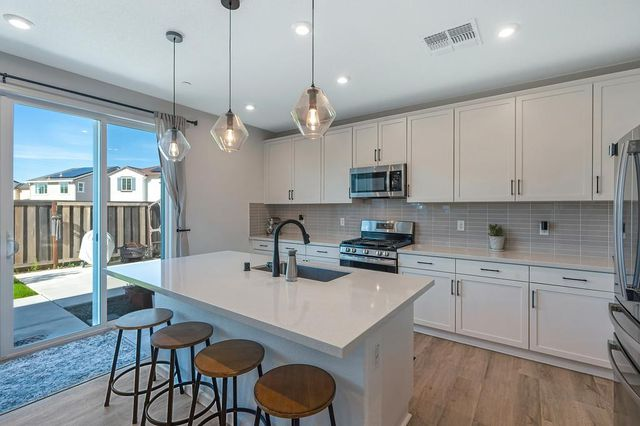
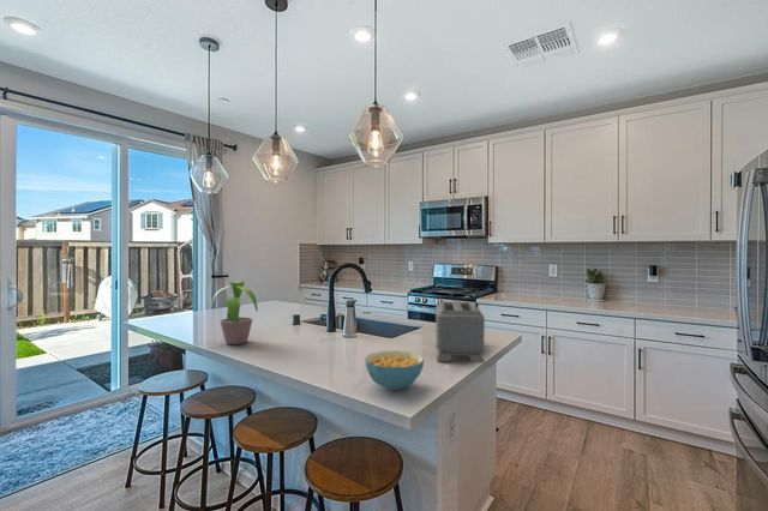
+ cereal bowl [364,349,425,392]
+ potted plant [208,281,259,345]
+ toaster [434,301,486,363]
